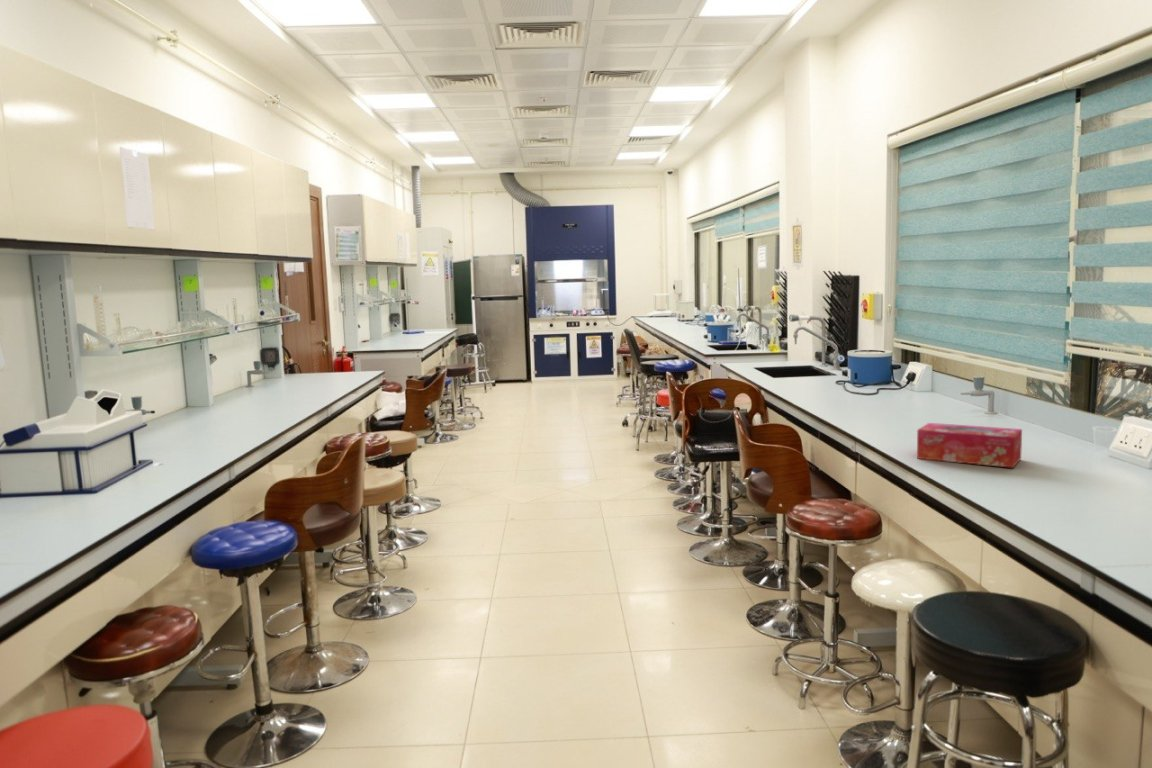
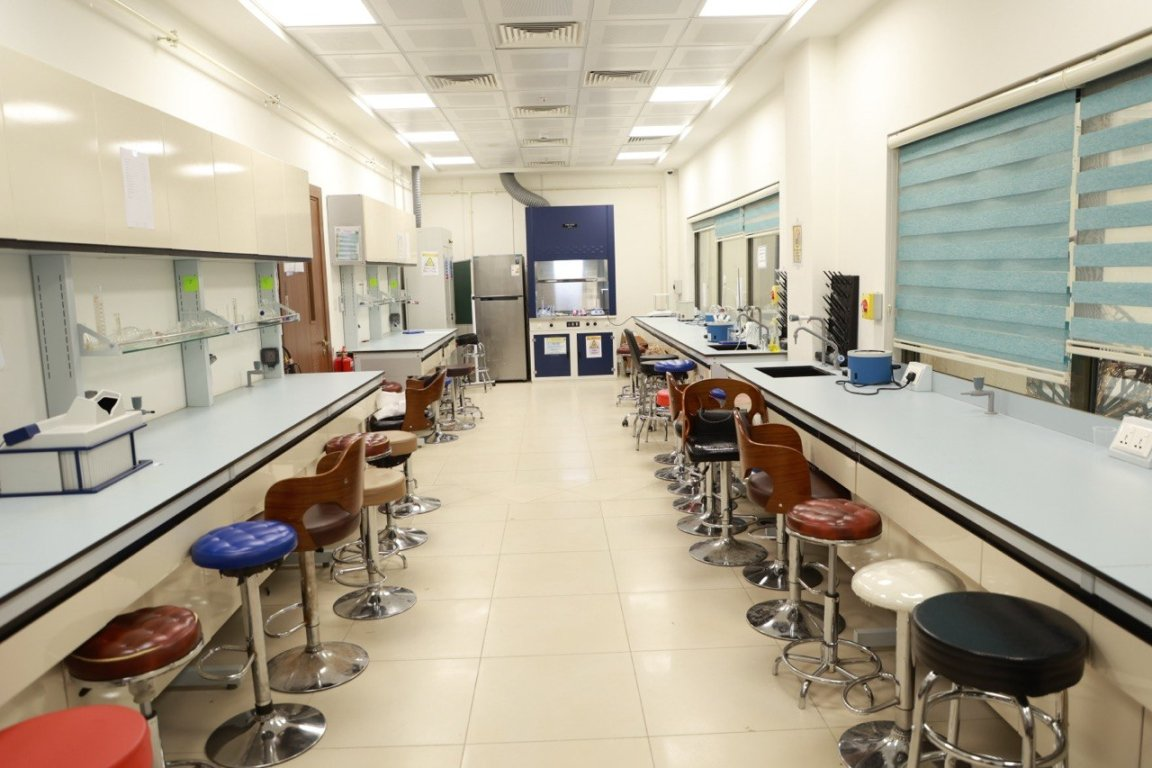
- tissue box [916,422,1023,469]
